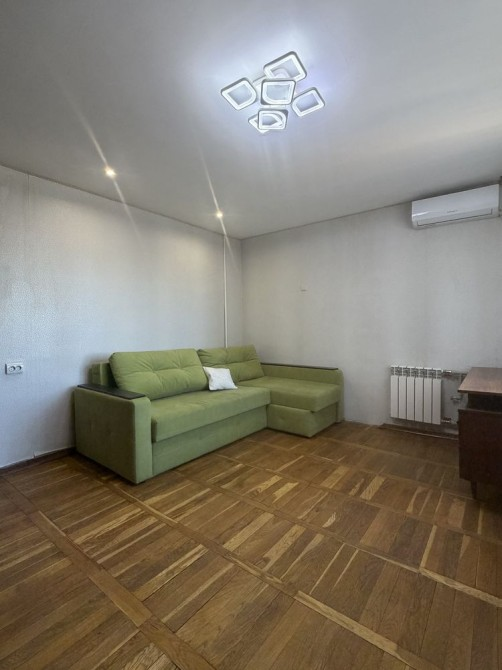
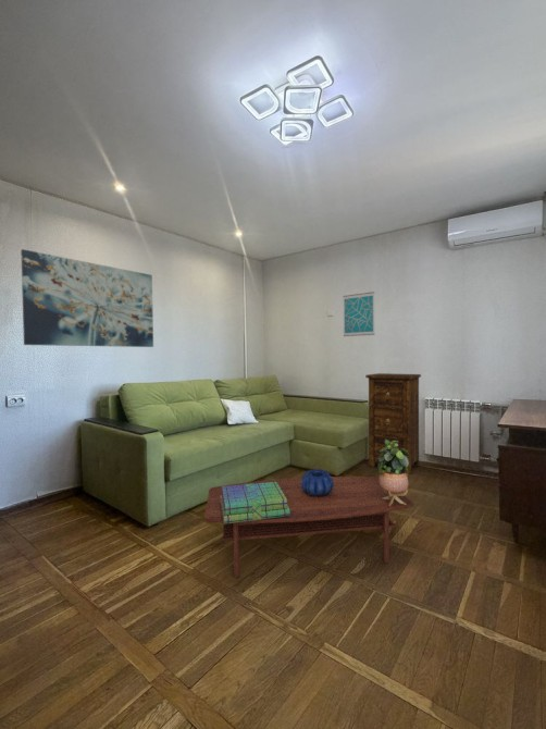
+ wall art [20,248,154,348]
+ cabinet [364,372,422,474]
+ coffee table [203,475,414,579]
+ wall art [342,291,376,337]
+ decorative bowl [301,468,334,496]
+ potted plant [377,440,410,506]
+ stack of books [220,482,290,524]
